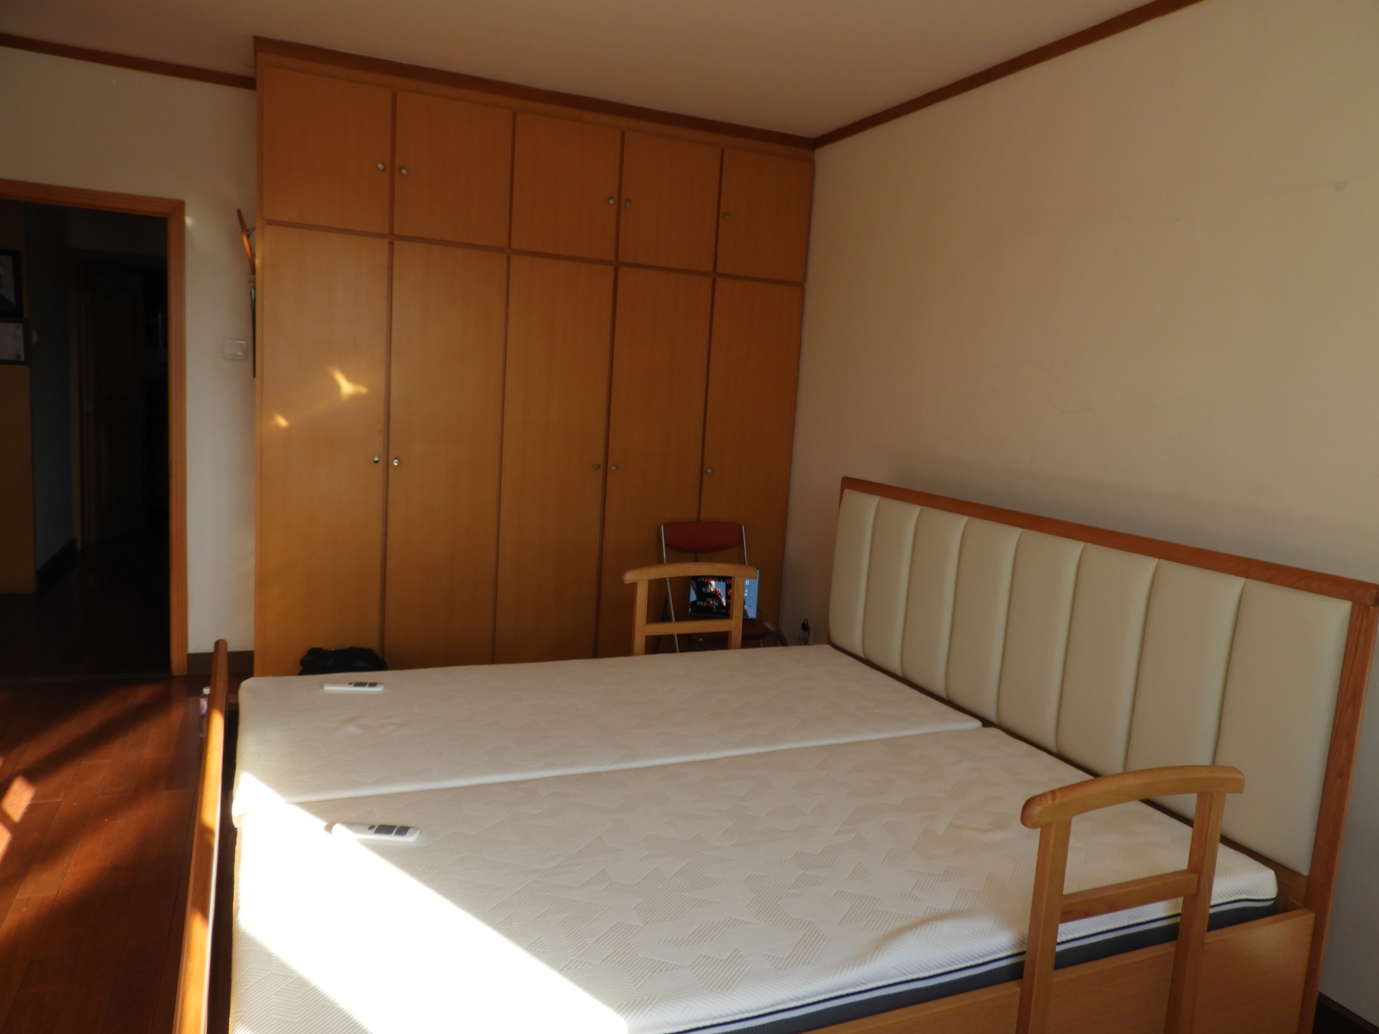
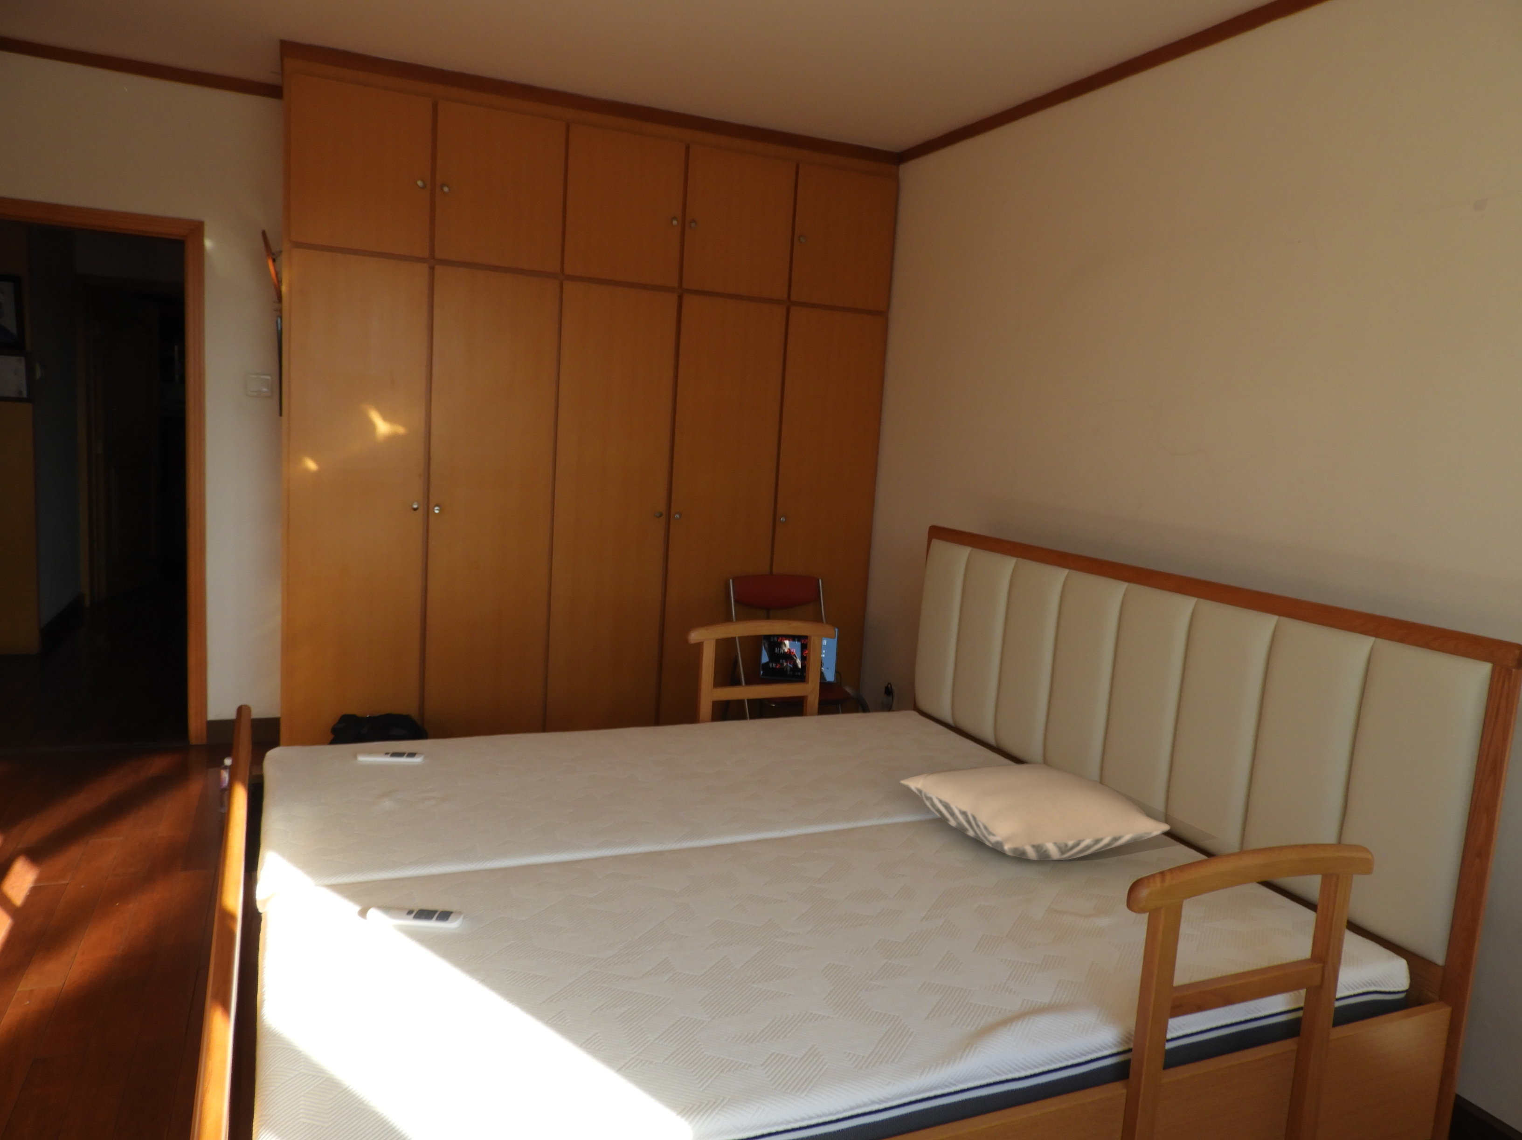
+ pillow [899,763,1171,861]
